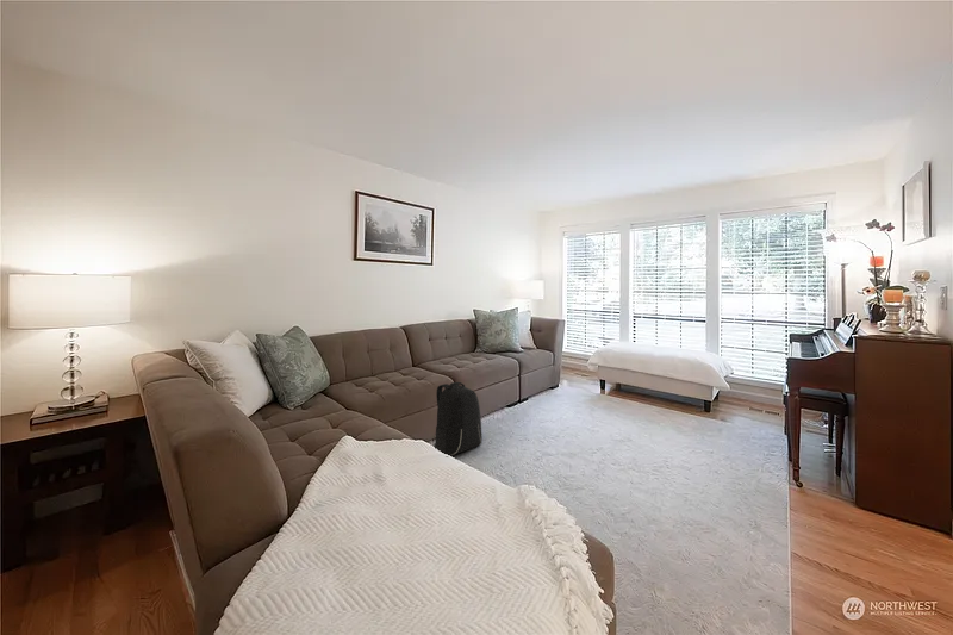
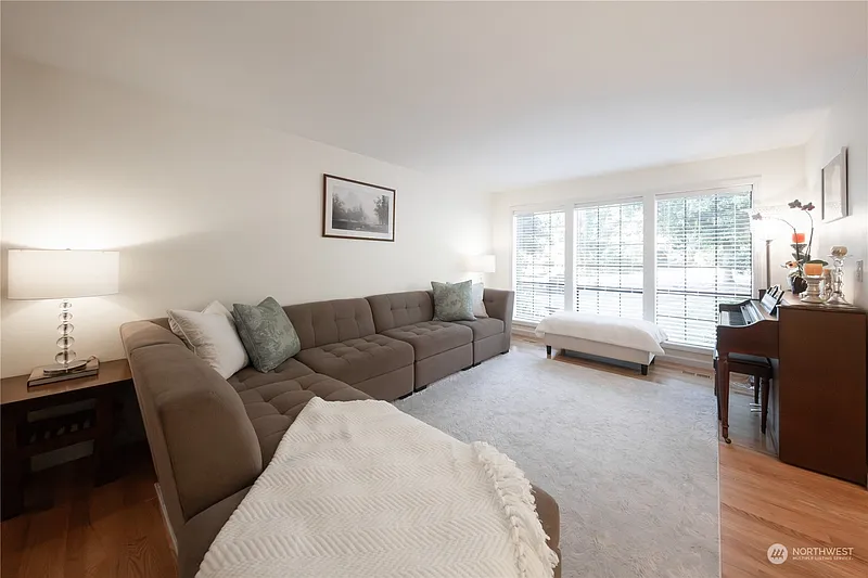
- backpack [432,381,484,456]
